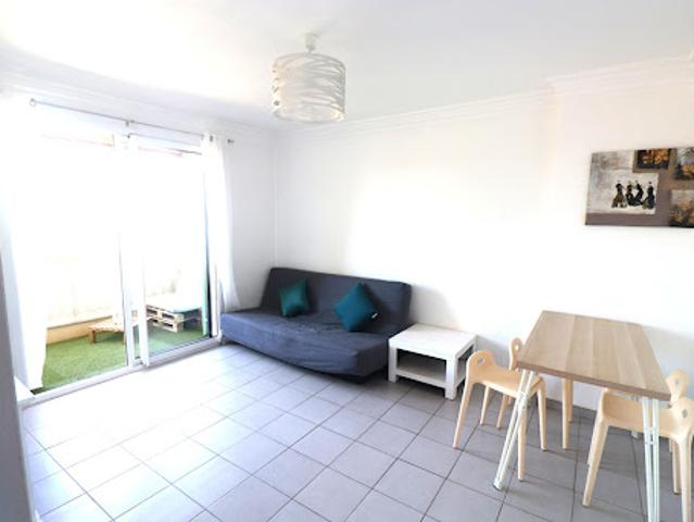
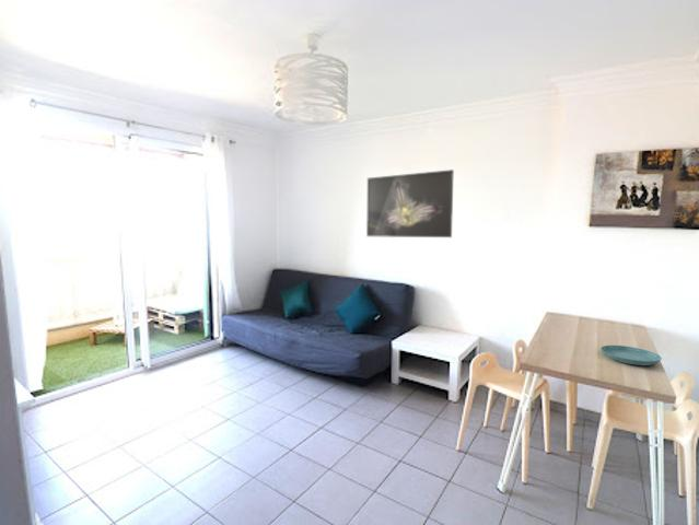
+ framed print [365,168,455,238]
+ saucer [599,345,663,366]
